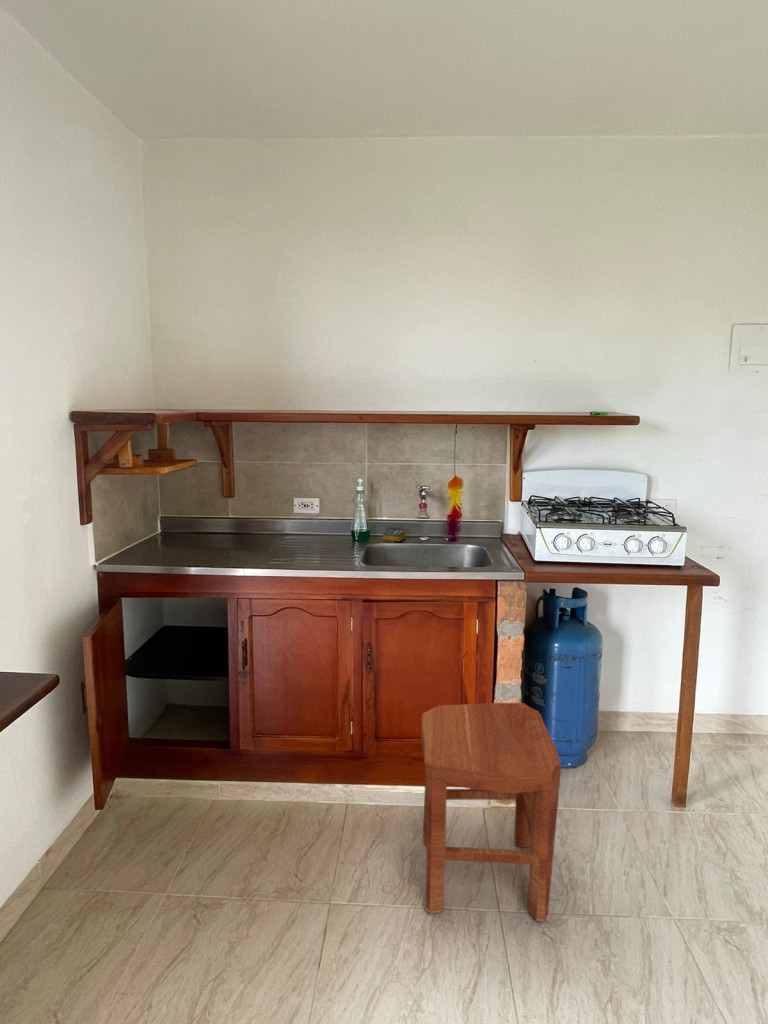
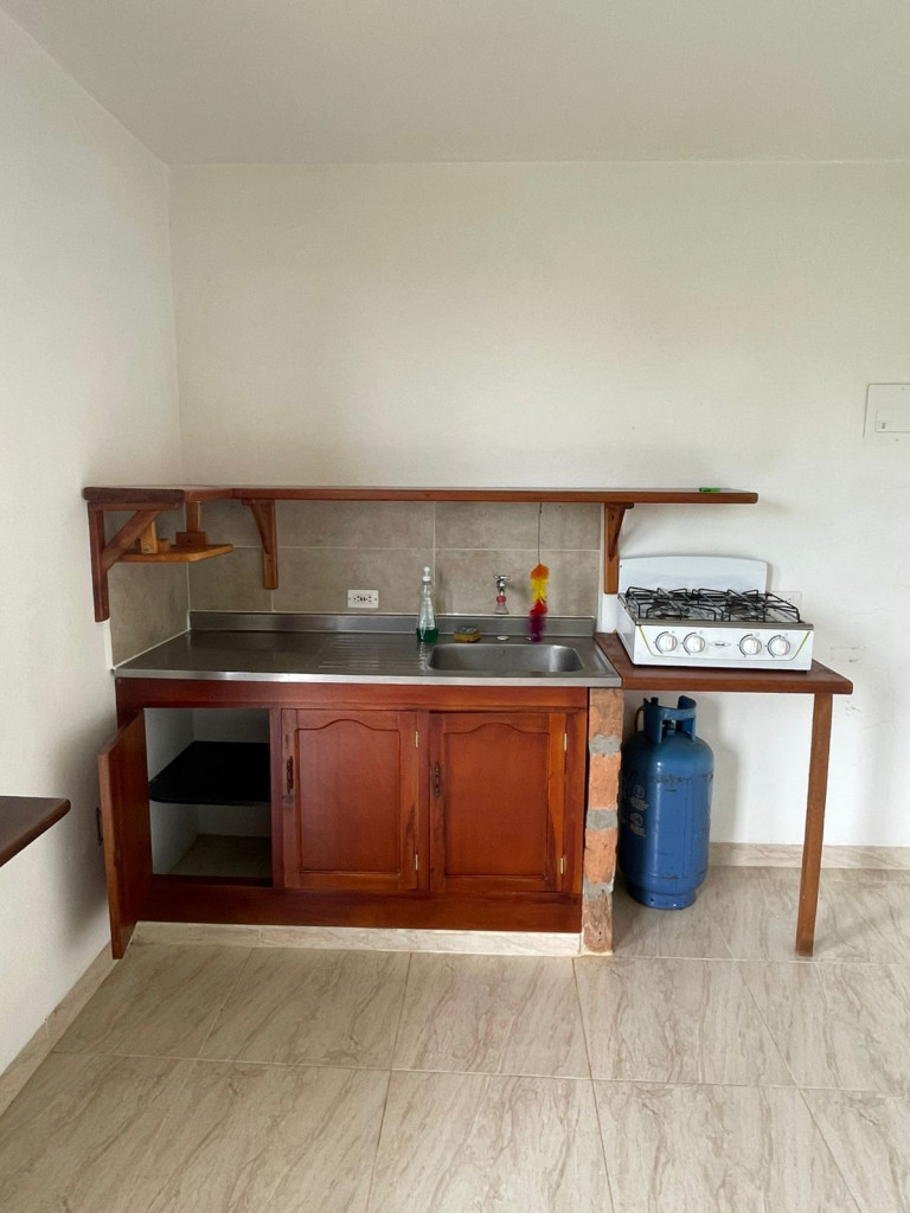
- stool [420,702,562,923]
